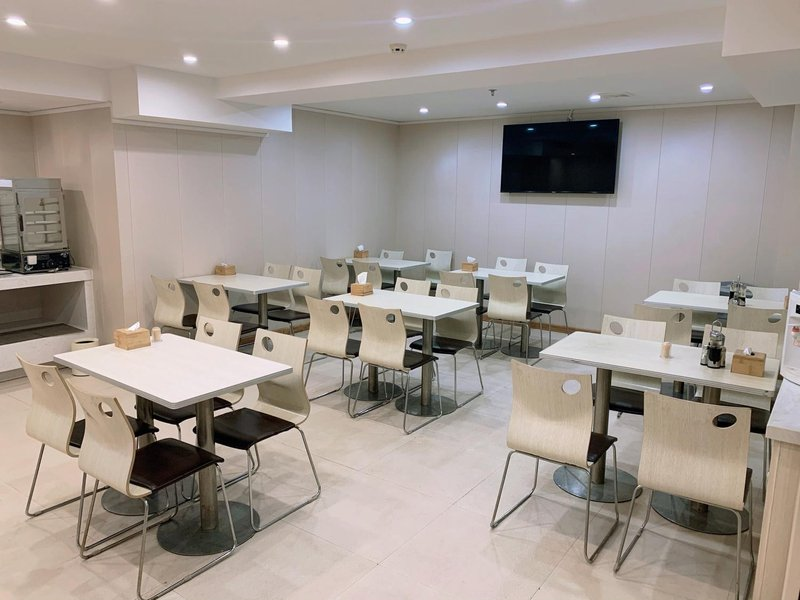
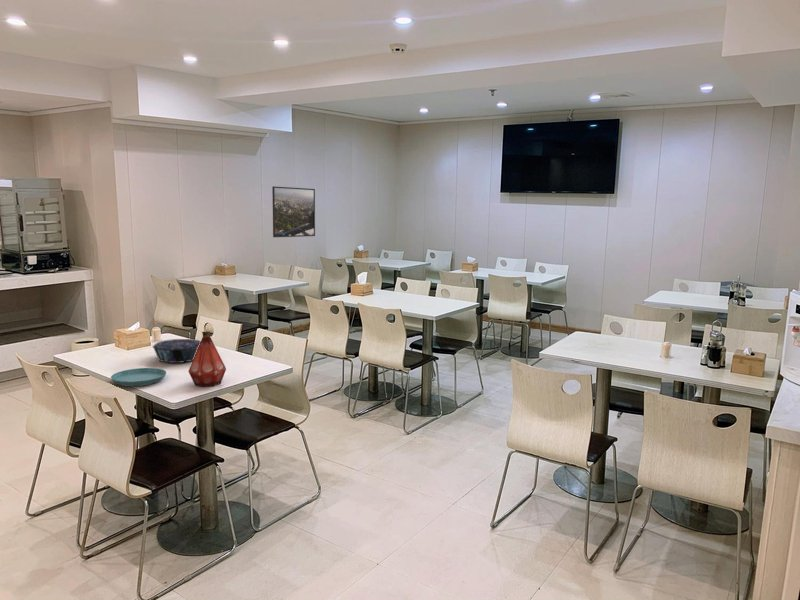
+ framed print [271,185,316,238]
+ bottle [188,331,227,388]
+ decorative bowl [151,338,201,364]
+ saucer [110,367,167,387]
